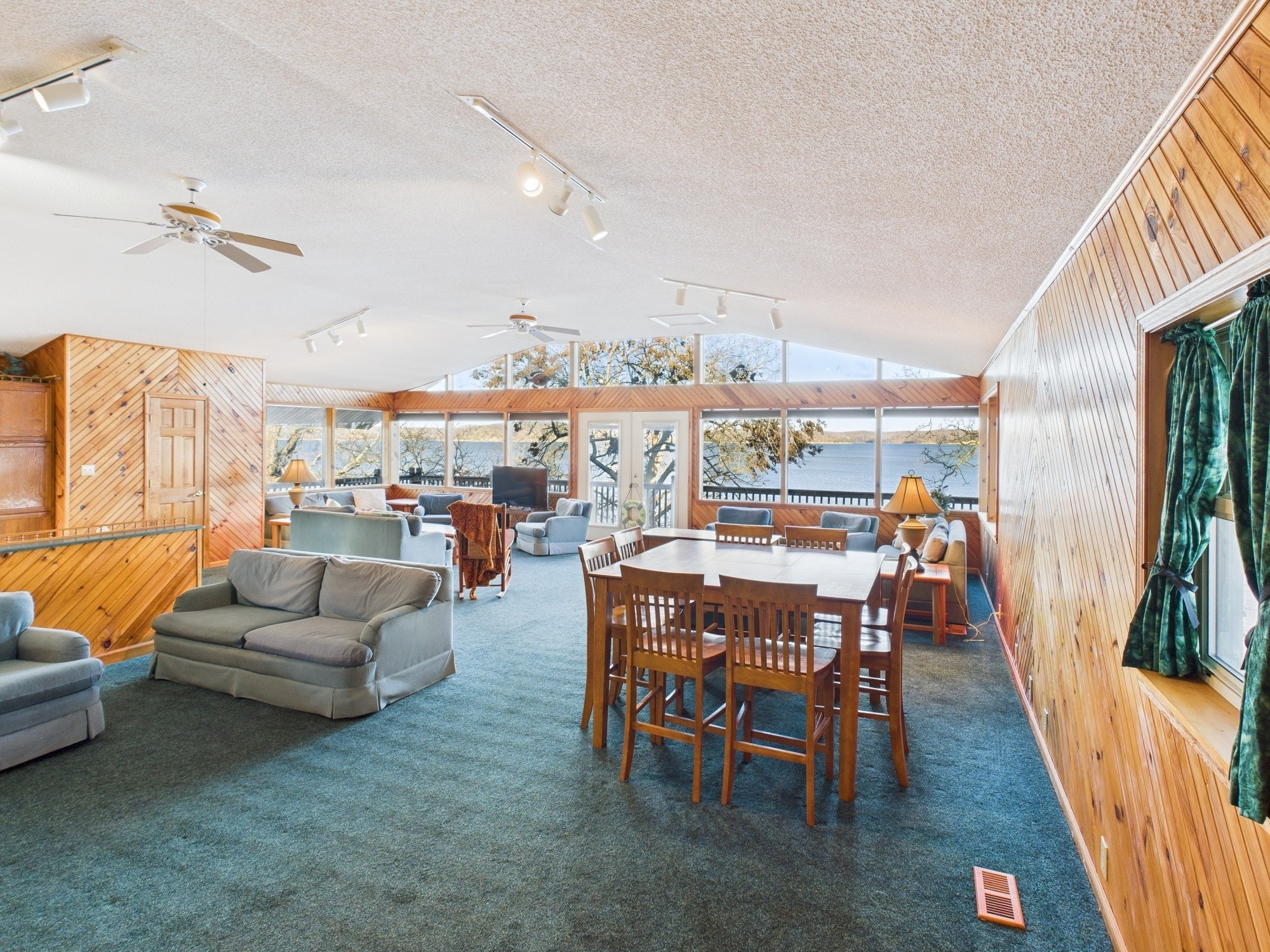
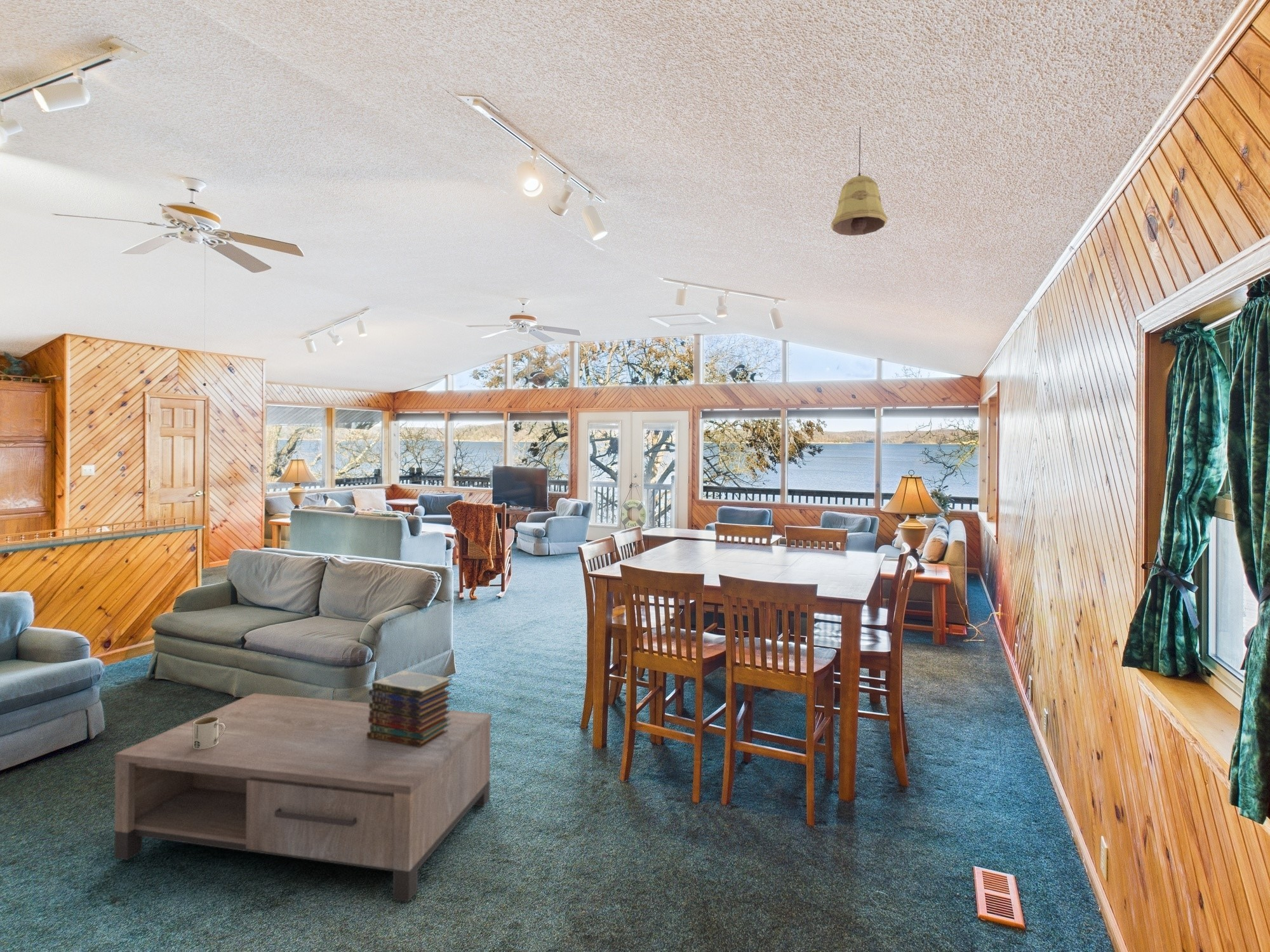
+ pendant light [831,126,888,236]
+ book stack [367,670,453,748]
+ coffee table [114,692,492,902]
+ mug [193,717,225,750]
